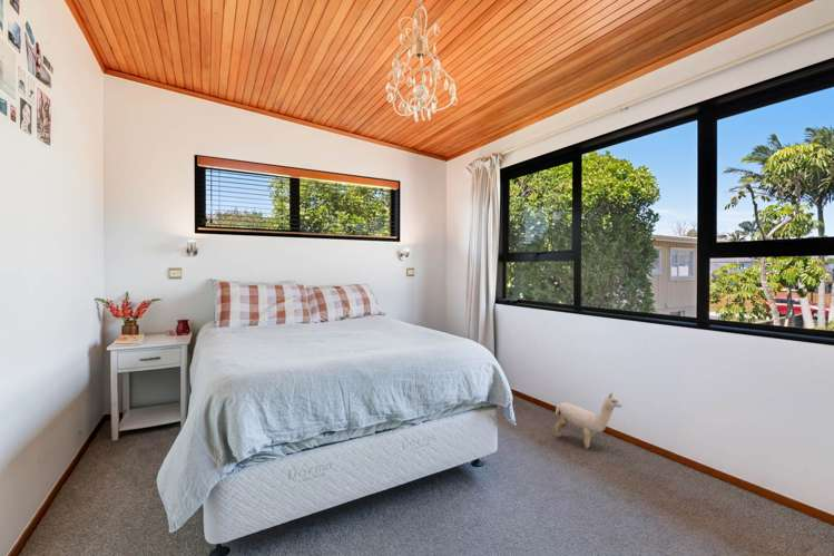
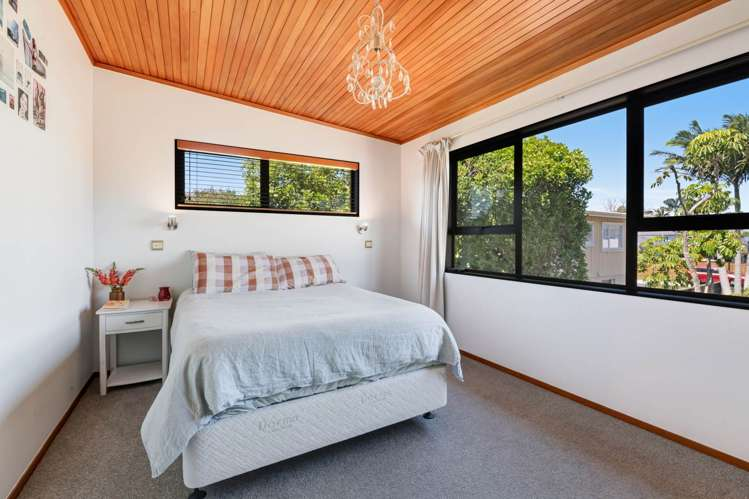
- plush toy [553,391,622,450]
